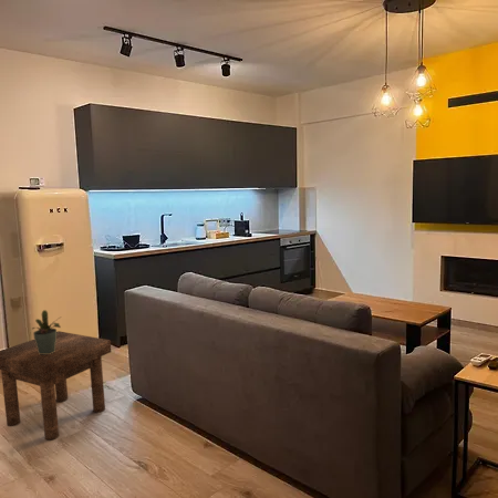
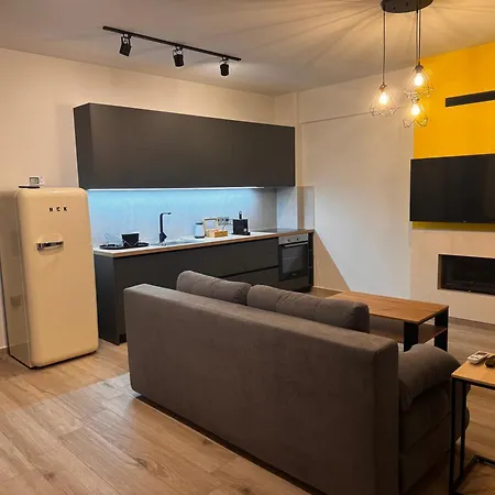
- potted plant [31,309,62,354]
- stool [0,330,112,442]
